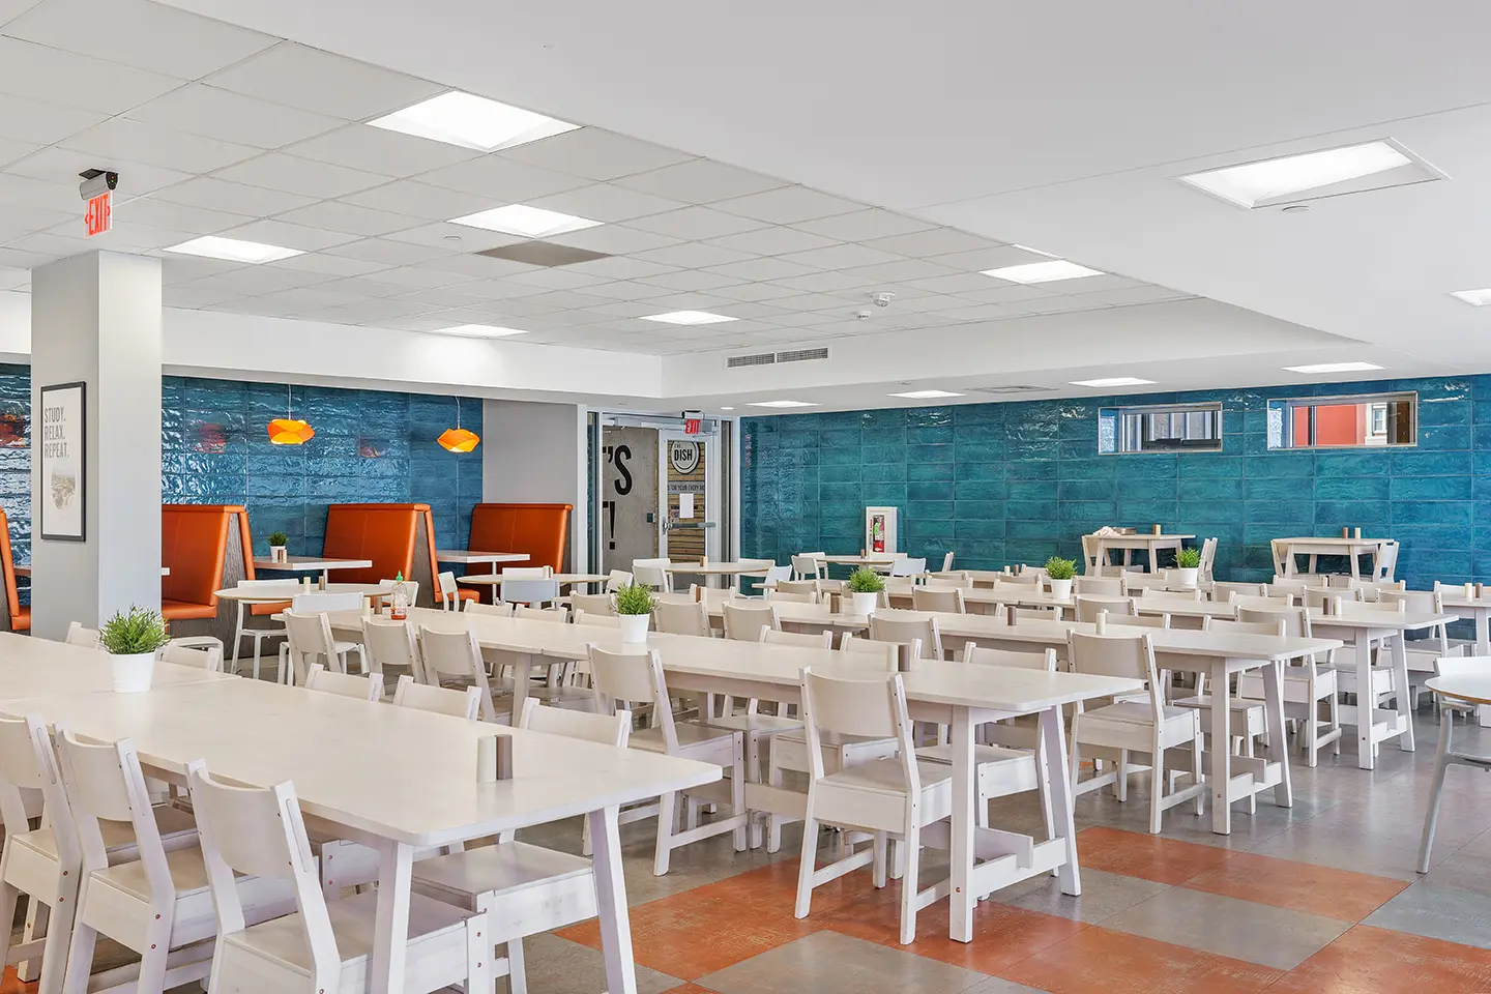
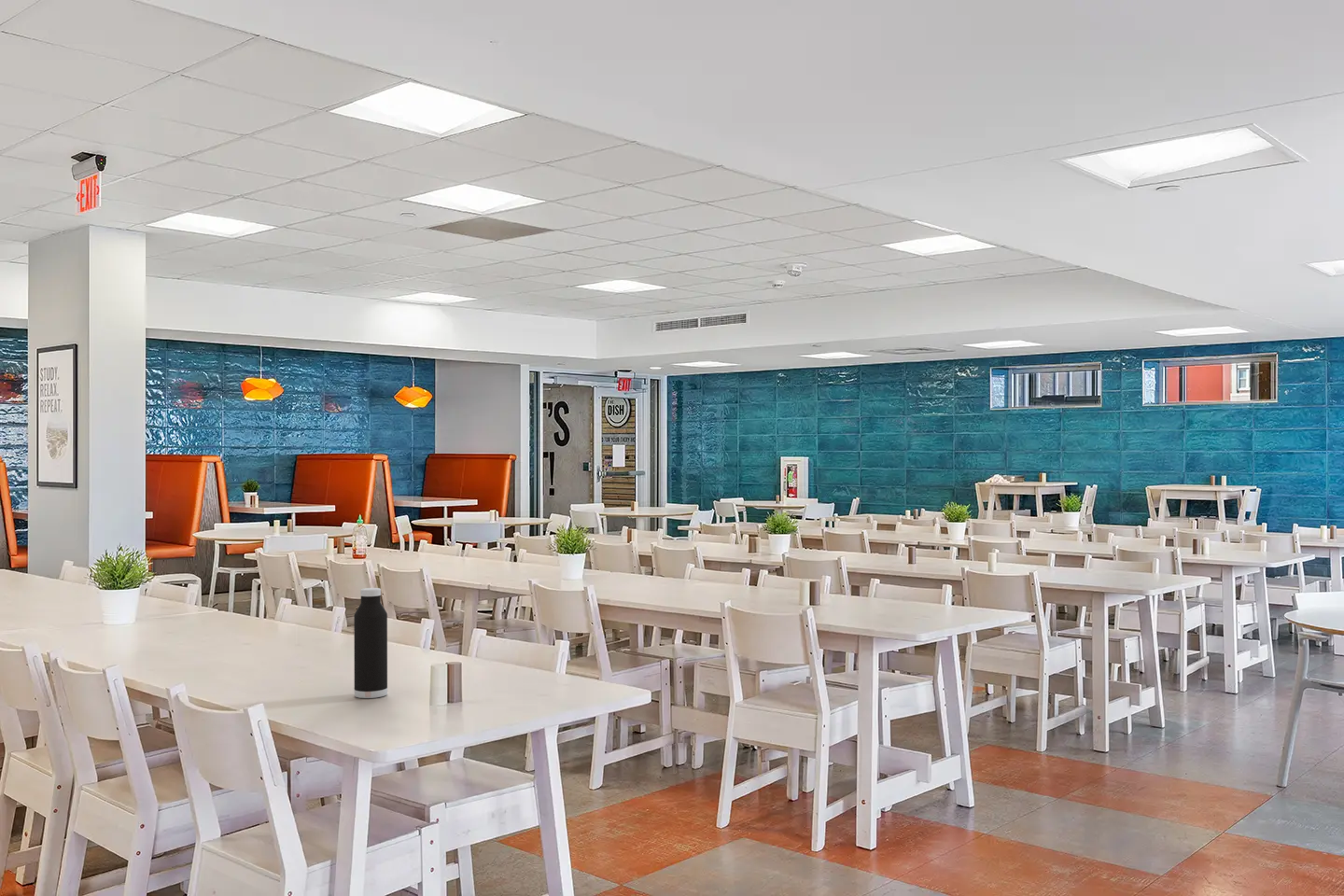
+ water bottle [353,587,388,699]
